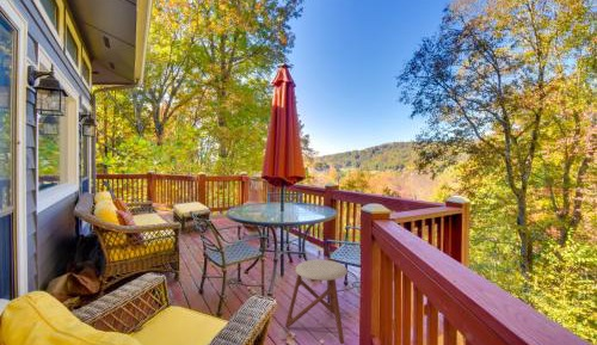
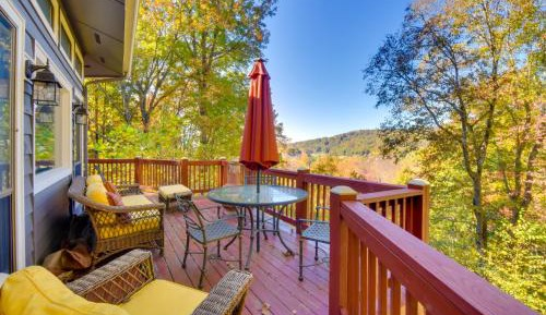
- stool [284,259,349,345]
